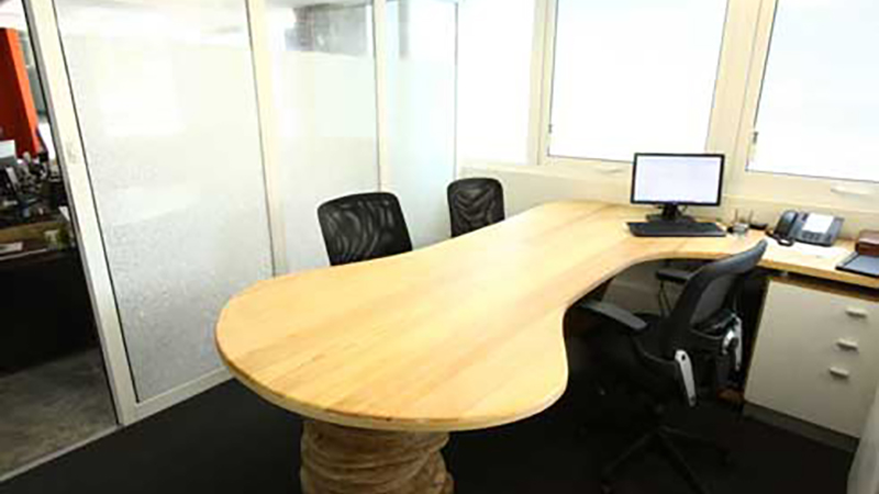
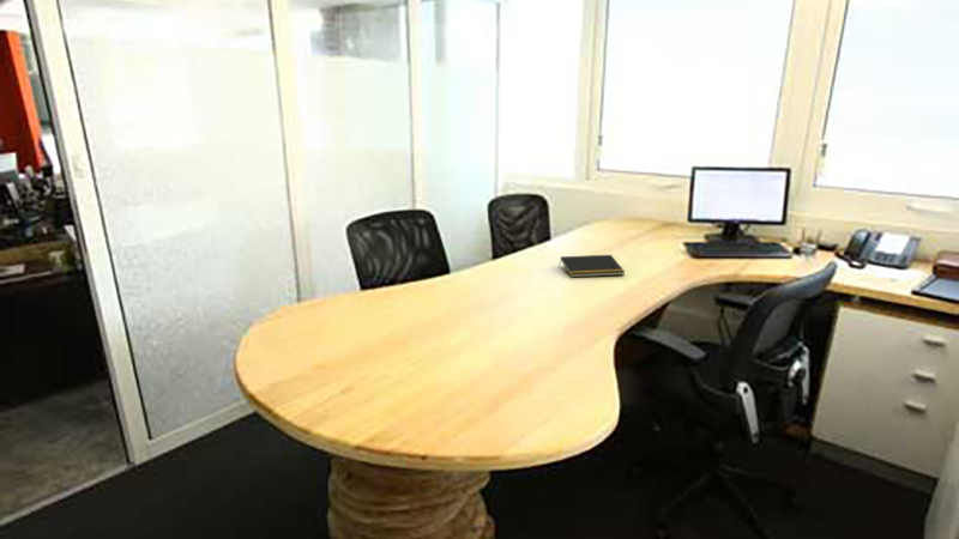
+ notepad [557,254,626,278]
